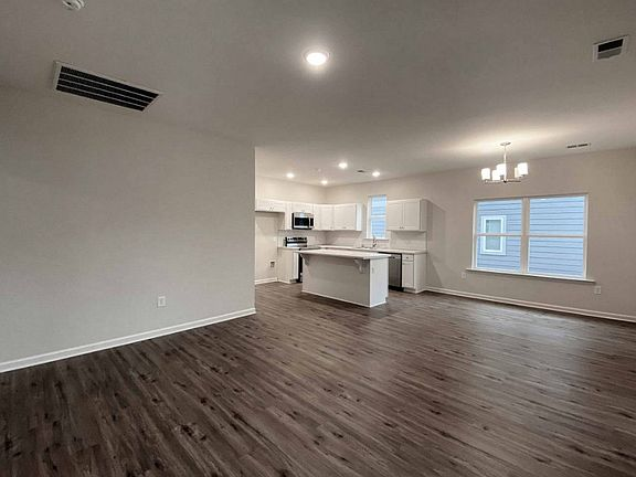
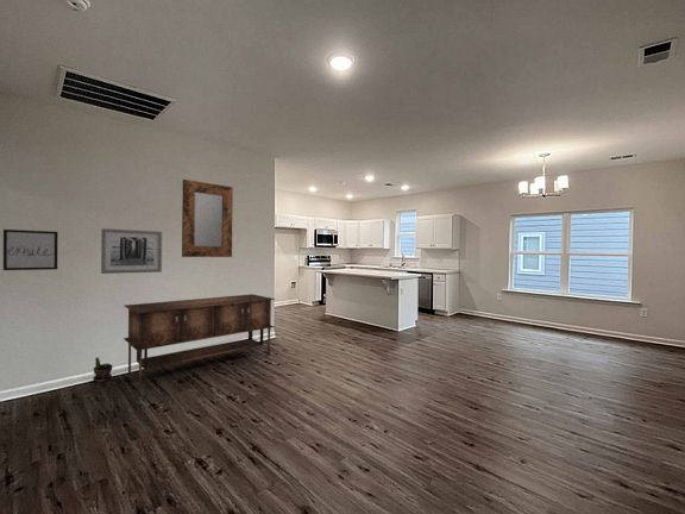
+ home mirror [181,178,234,258]
+ wall art [2,228,59,271]
+ wall art [100,227,163,275]
+ sideboard [122,293,276,388]
+ potted plant [92,356,114,383]
